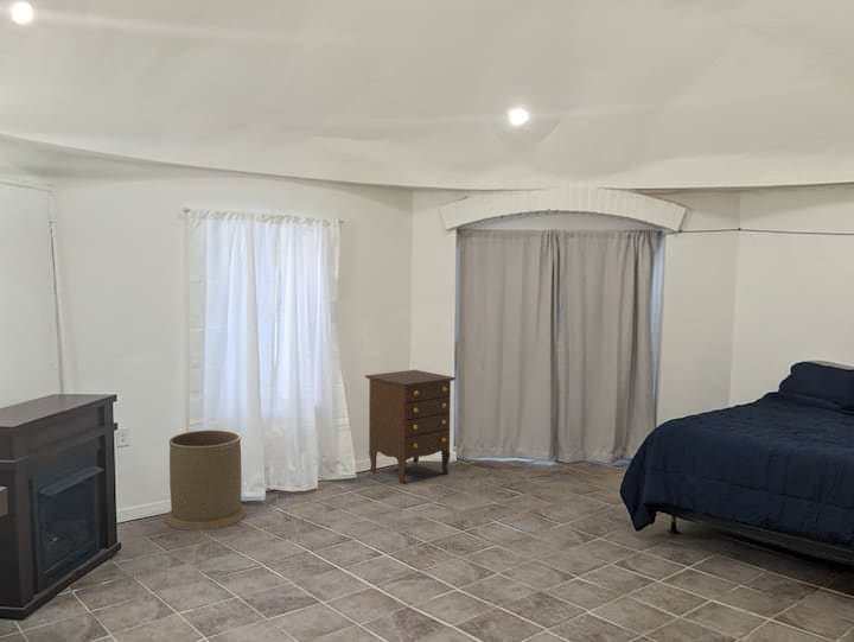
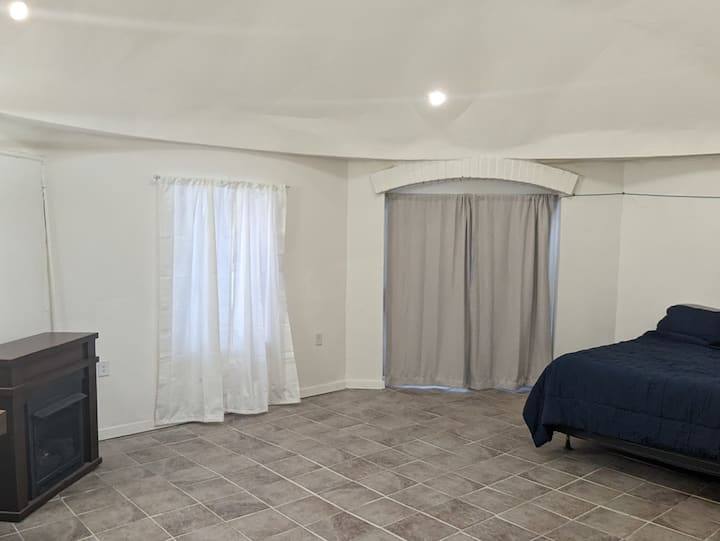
- dresser [364,369,457,485]
- trash can [165,428,247,532]
